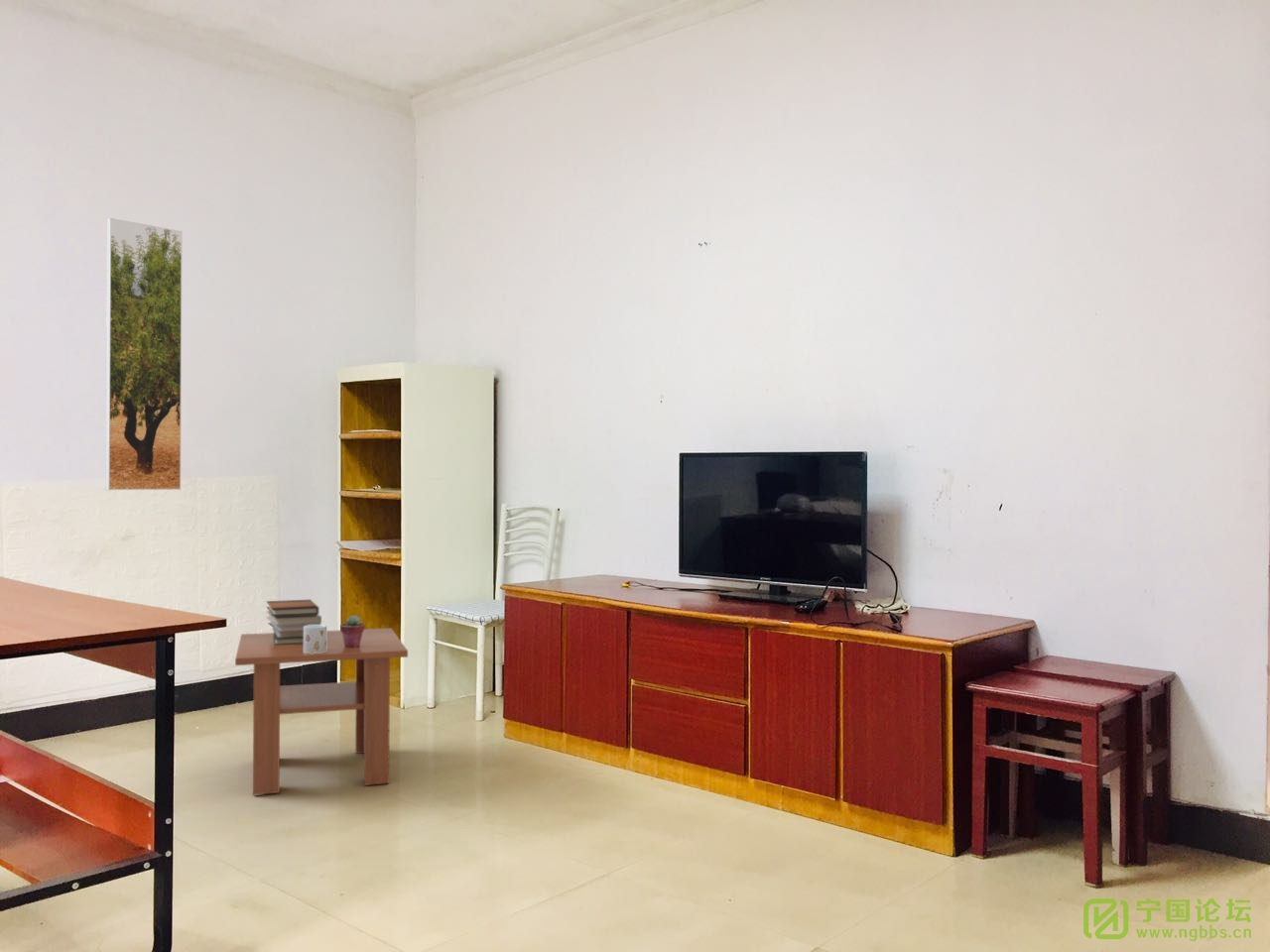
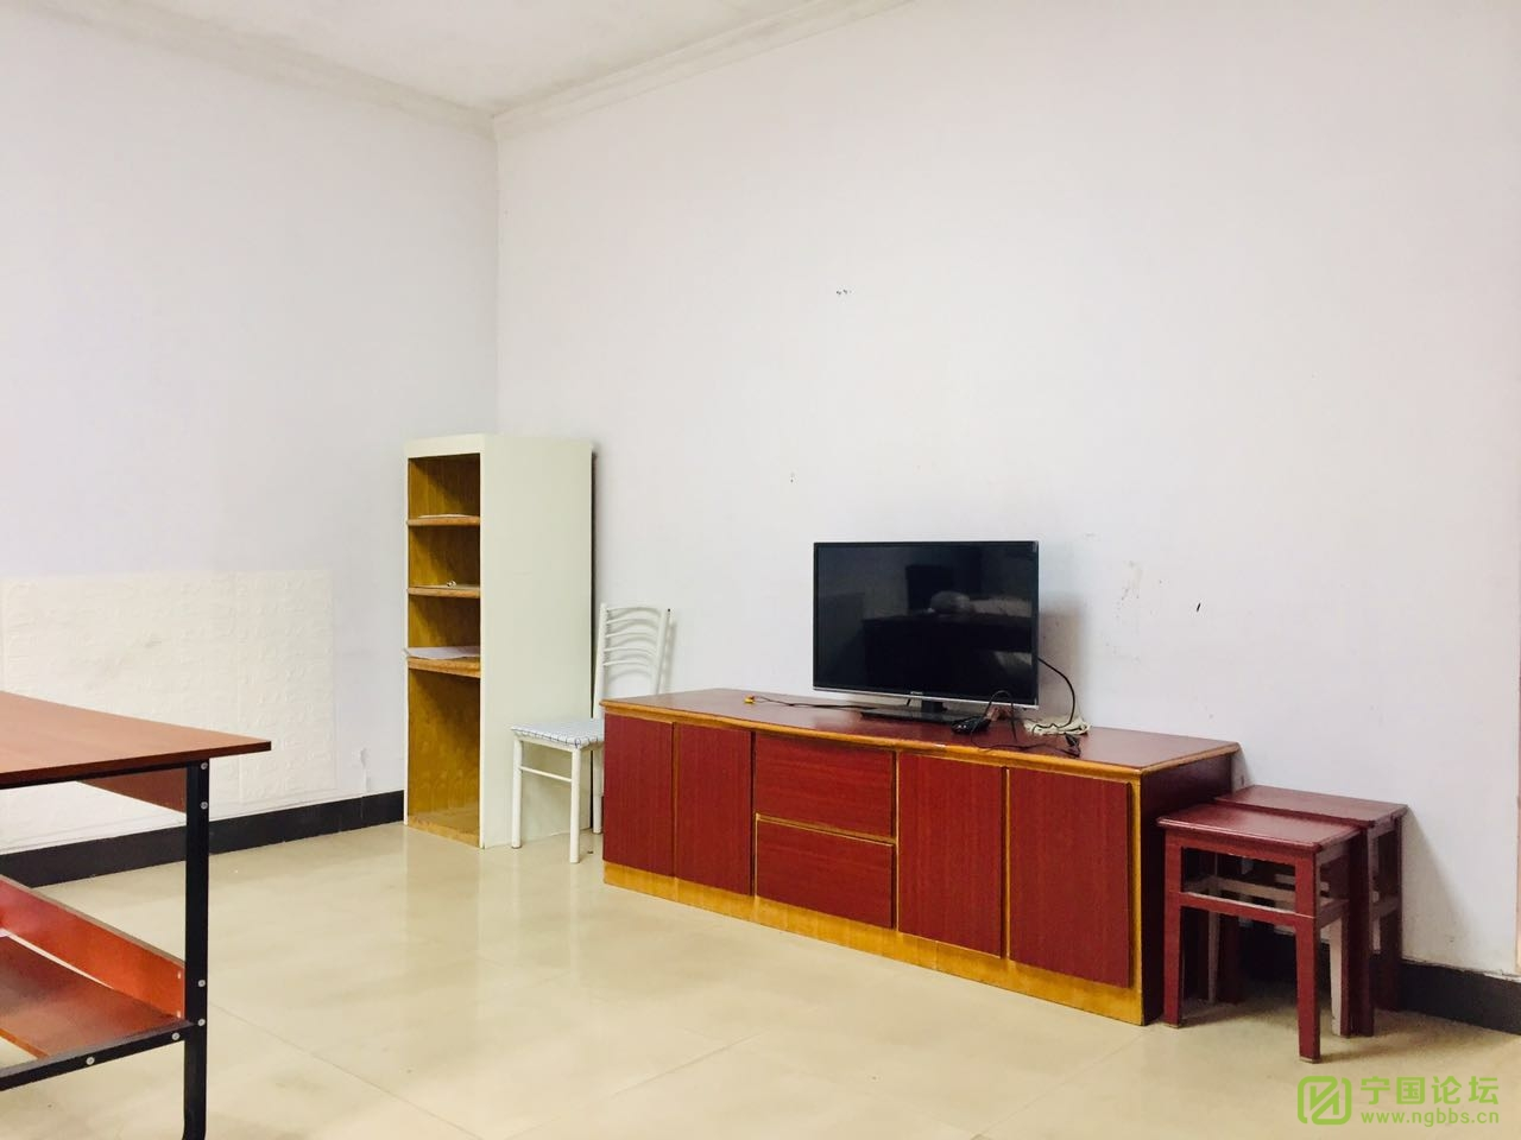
- potted succulent [339,614,366,648]
- coffee table [234,627,409,796]
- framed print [105,217,184,491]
- mug [304,624,327,654]
- book stack [265,599,322,645]
